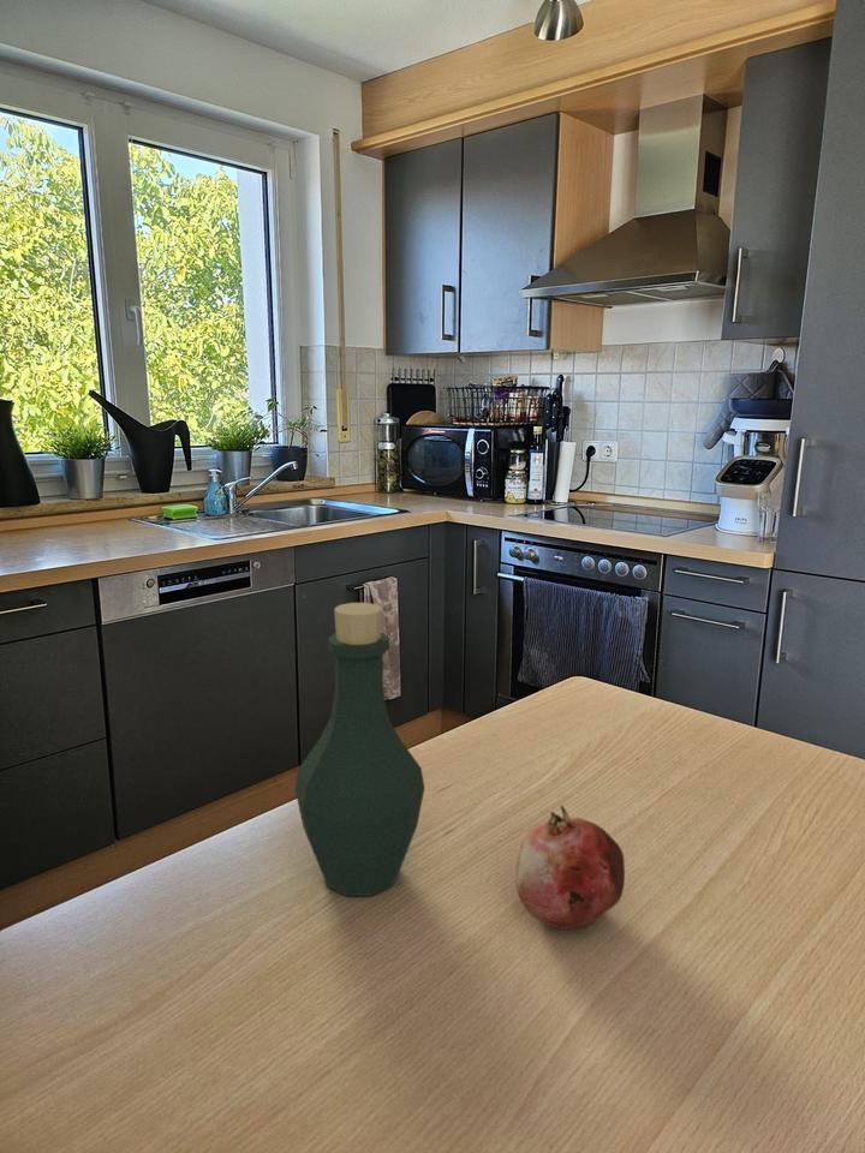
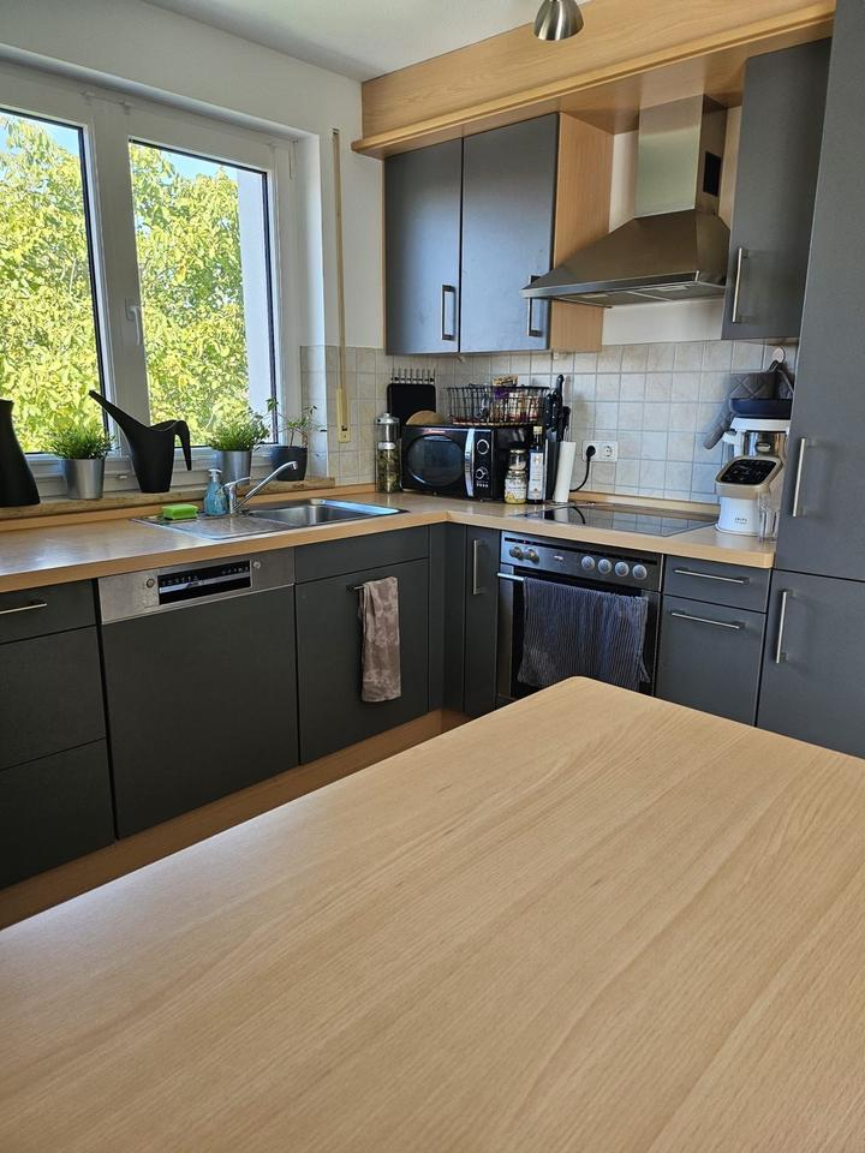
- bottle [294,602,425,897]
- fruit [514,803,626,931]
